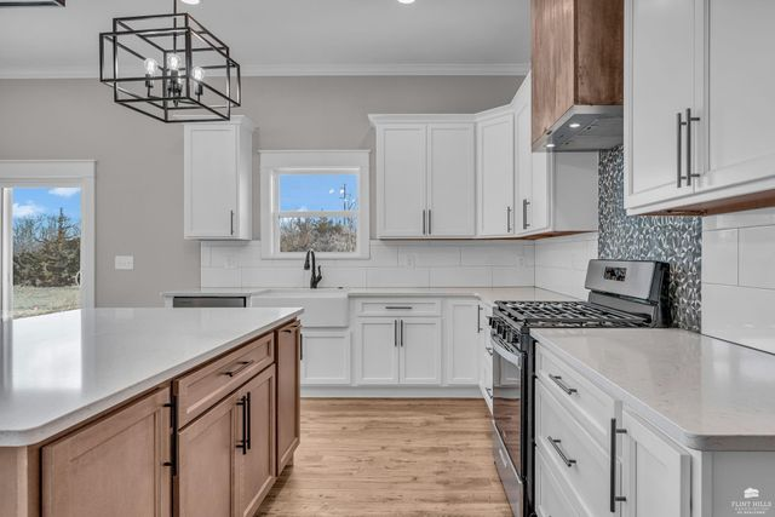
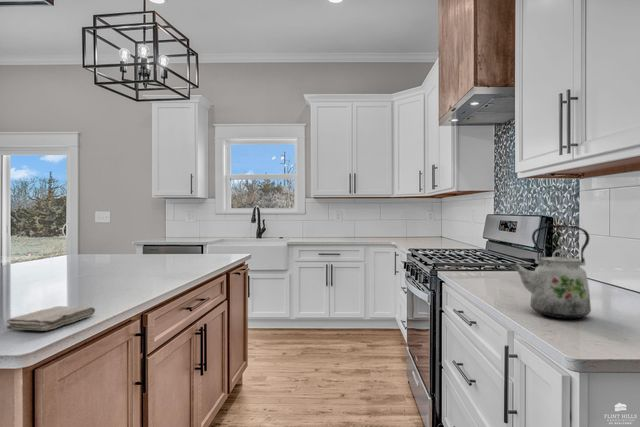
+ washcloth [5,305,96,332]
+ kettle [509,224,592,319]
